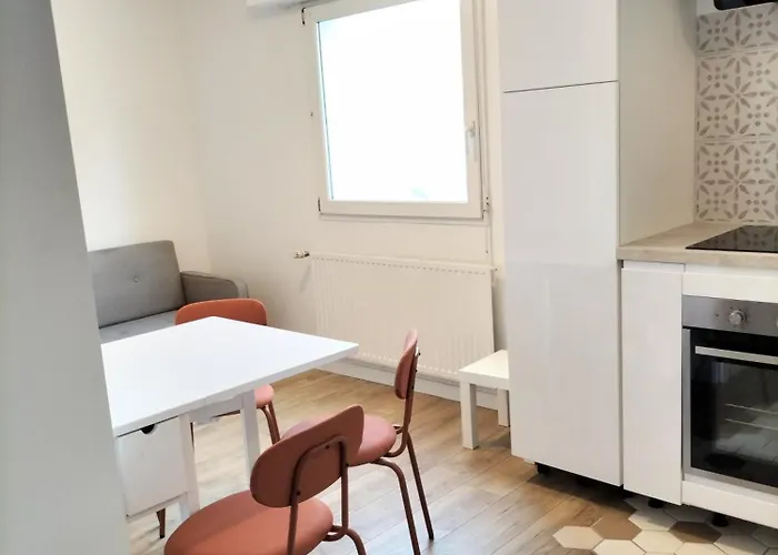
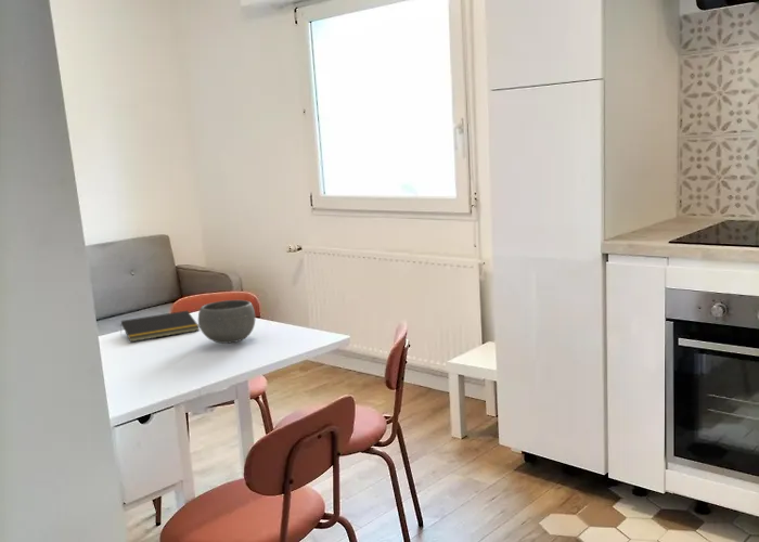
+ notepad [119,310,201,343]
+ bowl [197,299,256,345]
